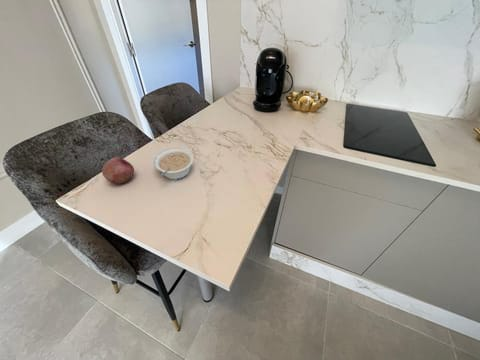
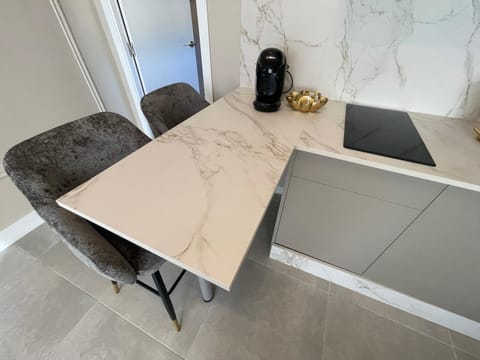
- fruit [101,156,135,185]
- legume [153,147,194,181]
